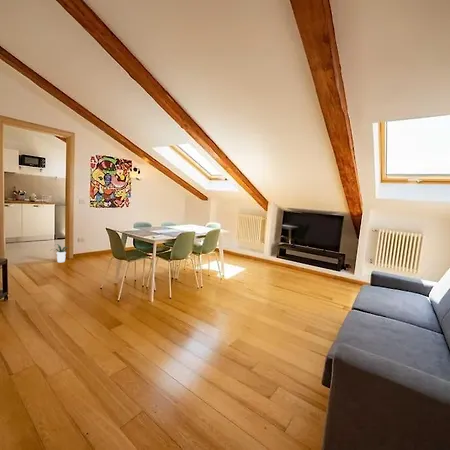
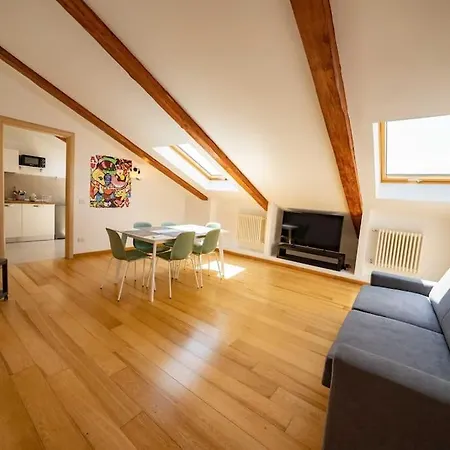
- potted plant [49,243,73,263]
